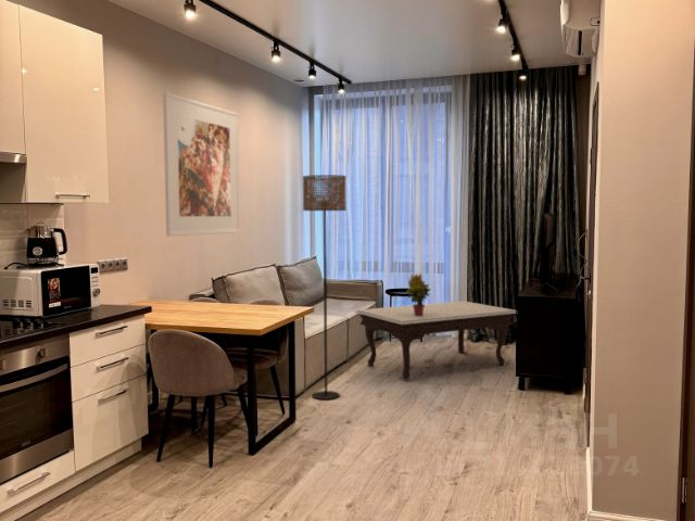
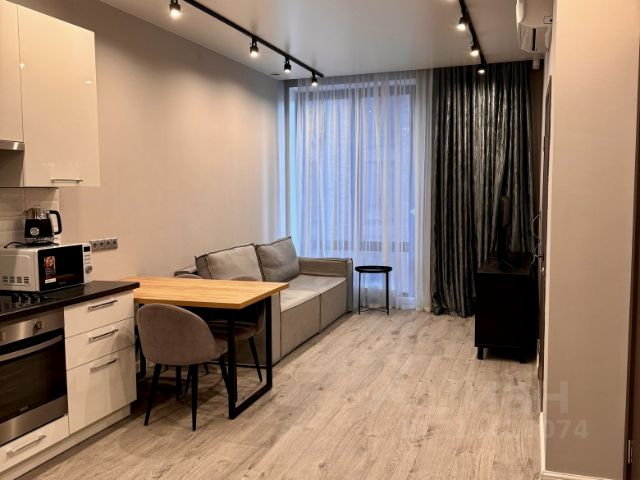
- coffee table [354,300,517,381]
- floor lamp [302,174,348,401]
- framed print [162,91,241,238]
- potted plant [405,272,432,316]
